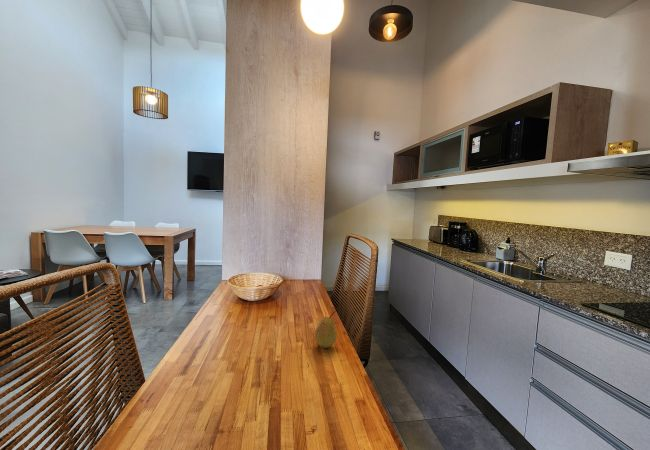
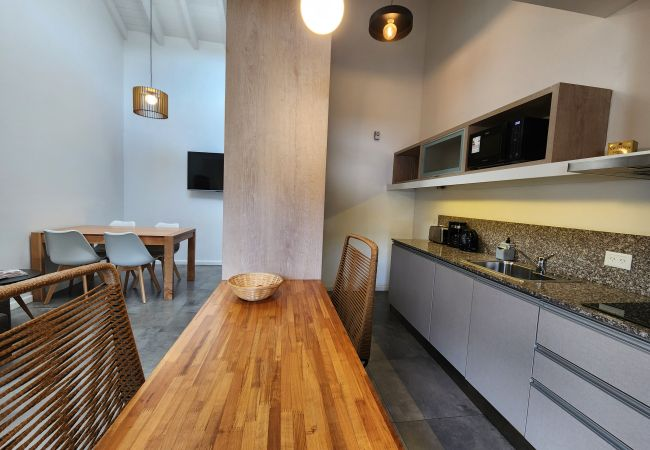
- fruit [314,309,338,349]
